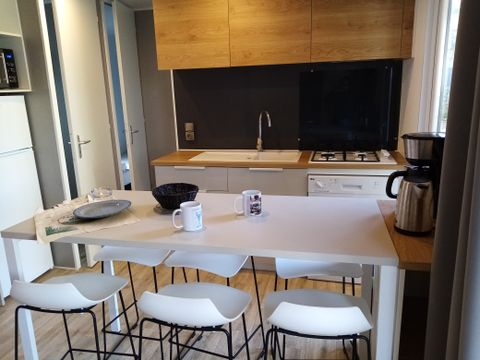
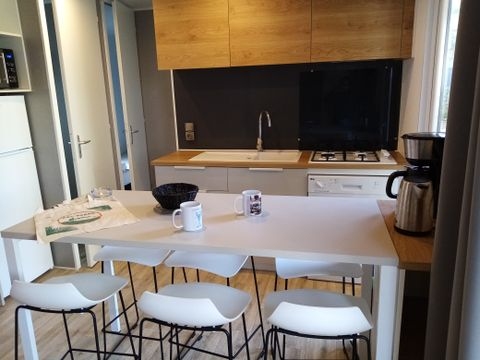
- plate [72,199,132,219]
